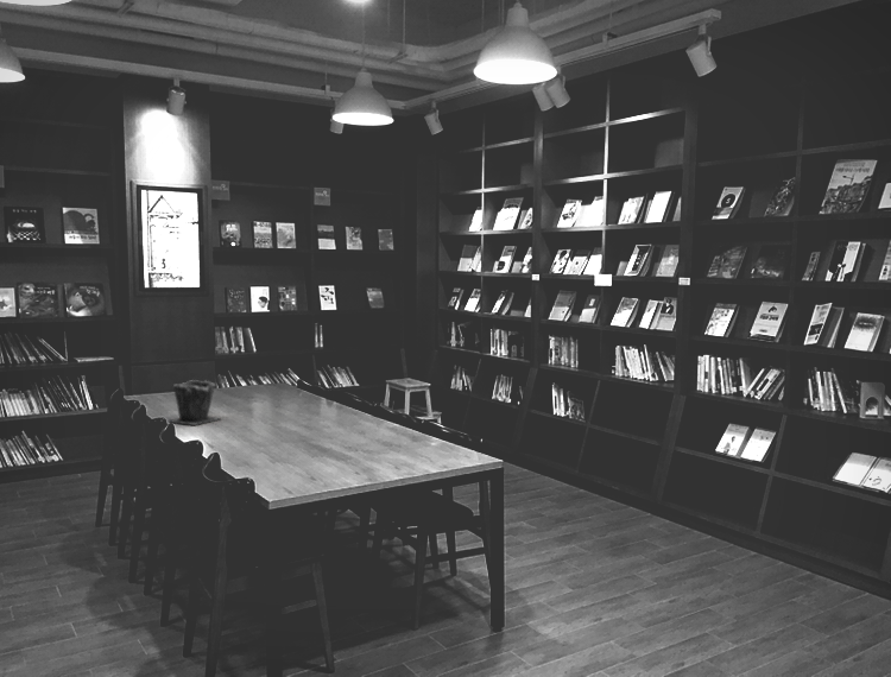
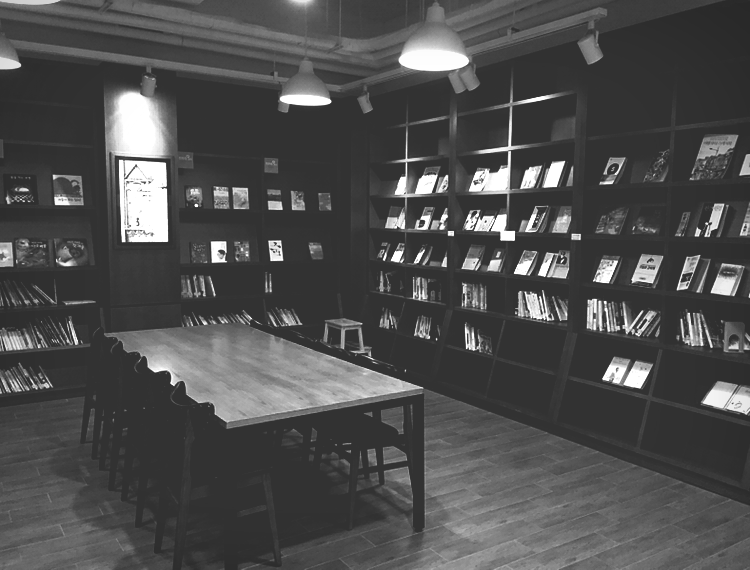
- plant pot [168,379,222,426]
